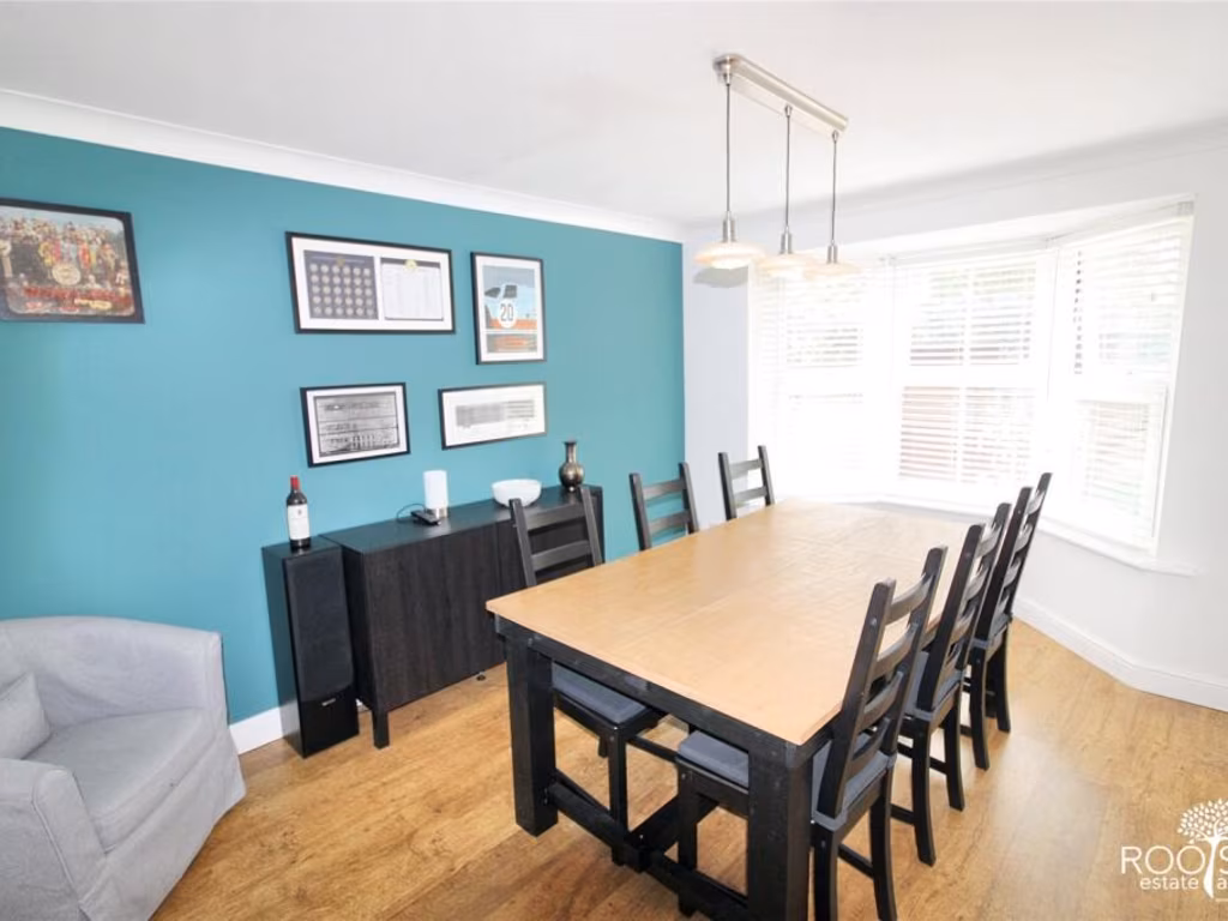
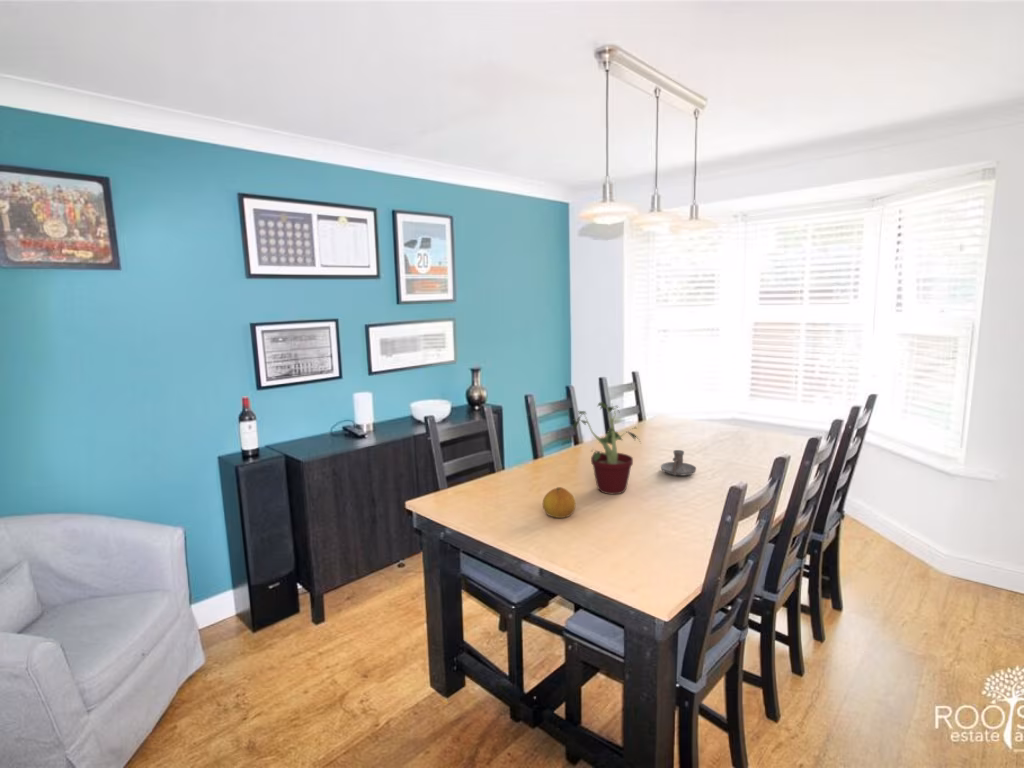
+ fruit [542,486,577,519]
+ candle holder [660,449,697,477]
+ potted plant [571,401,642,495]
